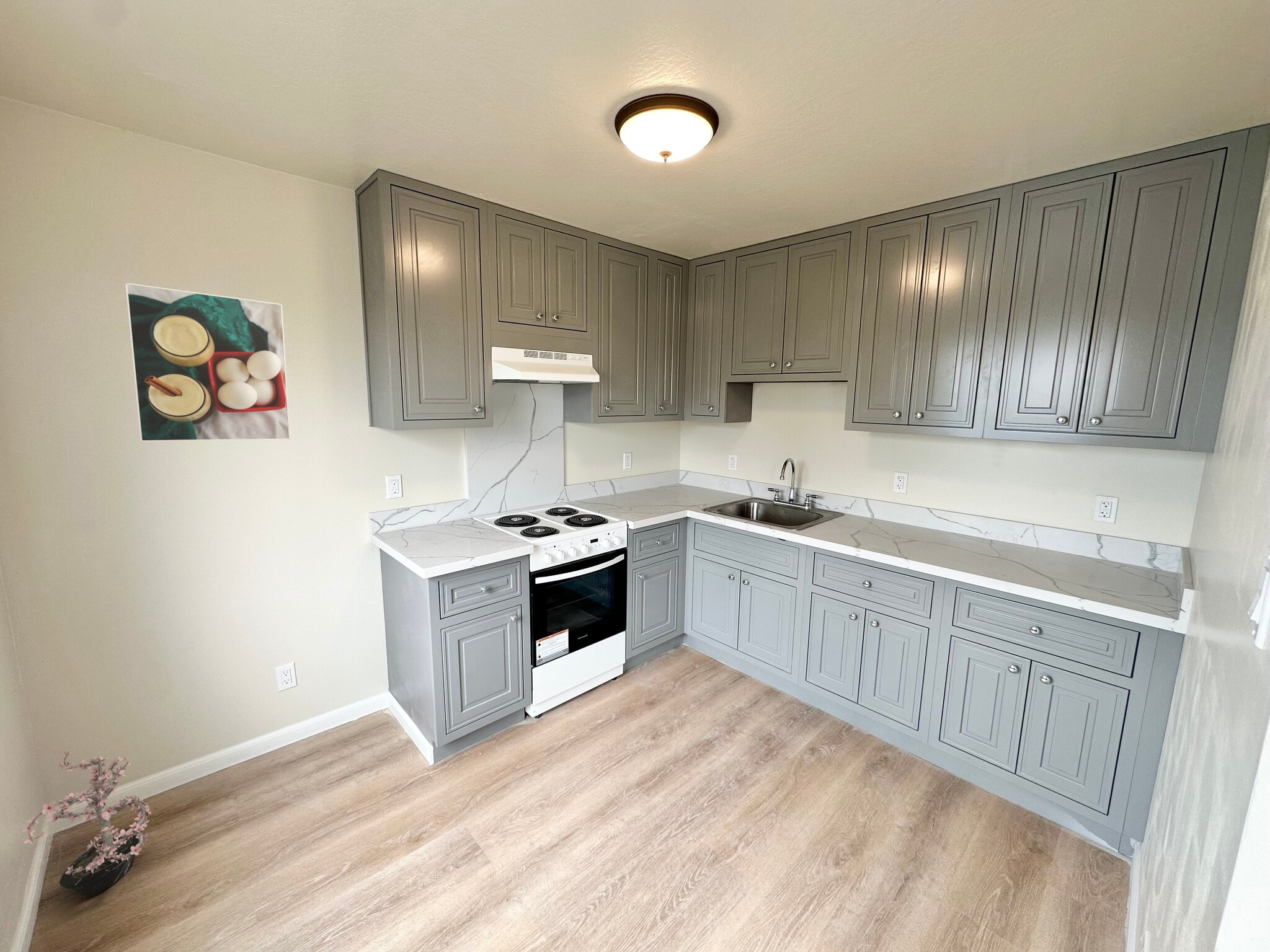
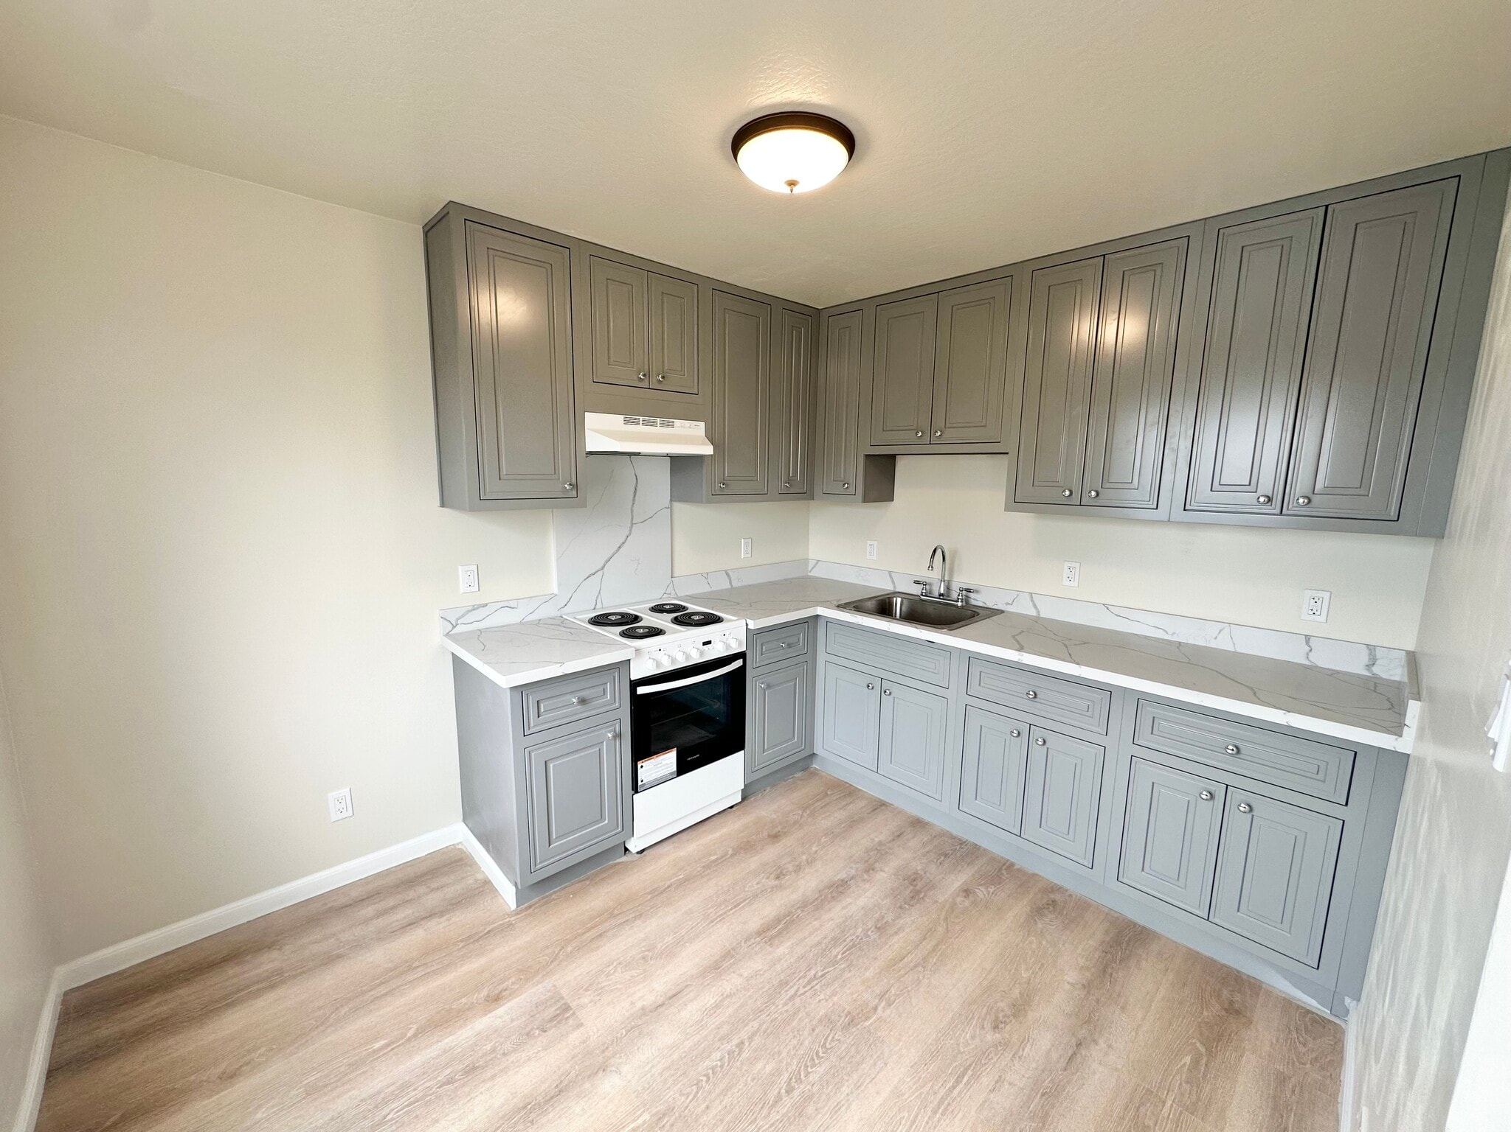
- potted plant [22,750,152,897]
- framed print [125,282,291,442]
